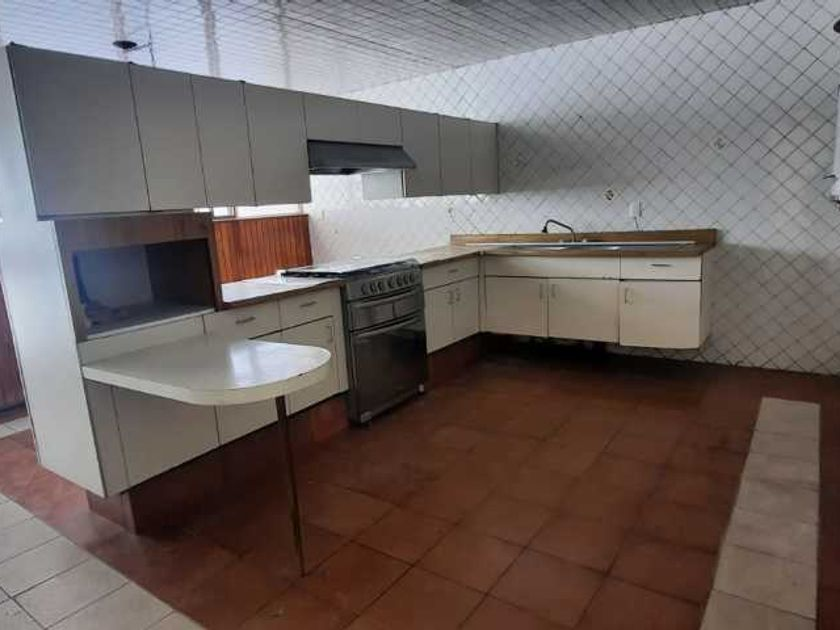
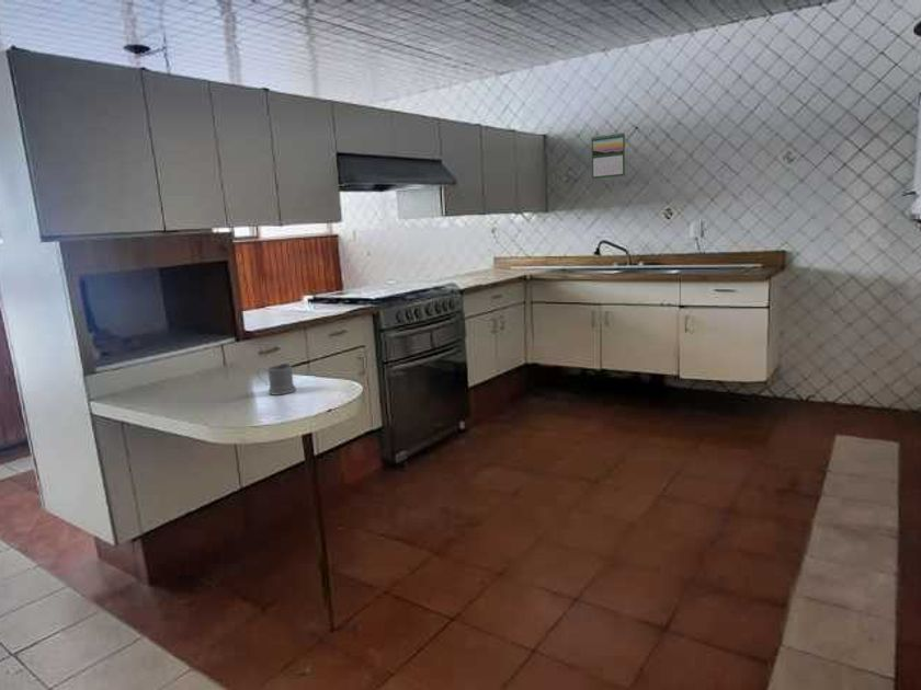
+ calendar [591,131,626,180]
+ mug [255,363,297,396]
